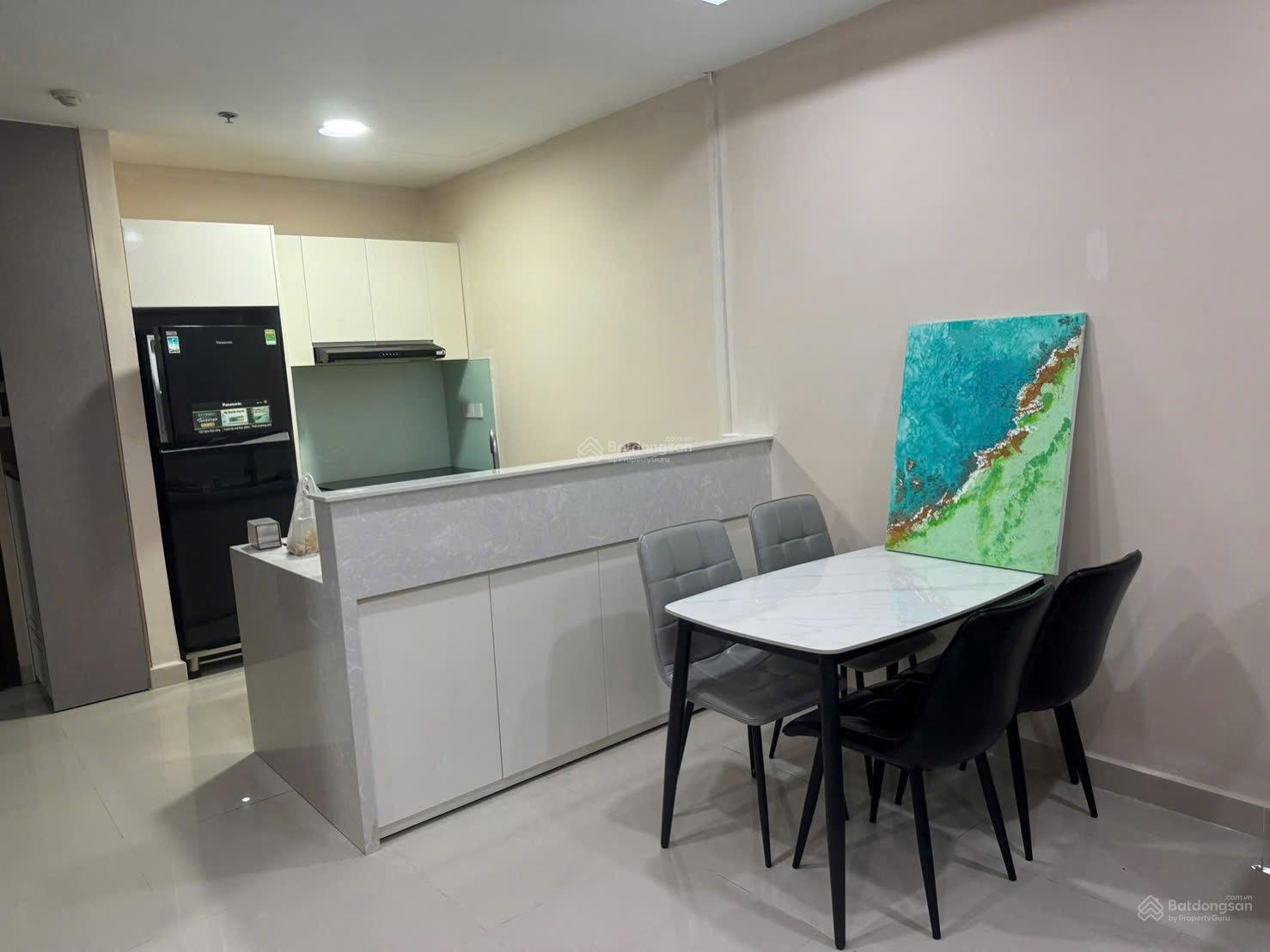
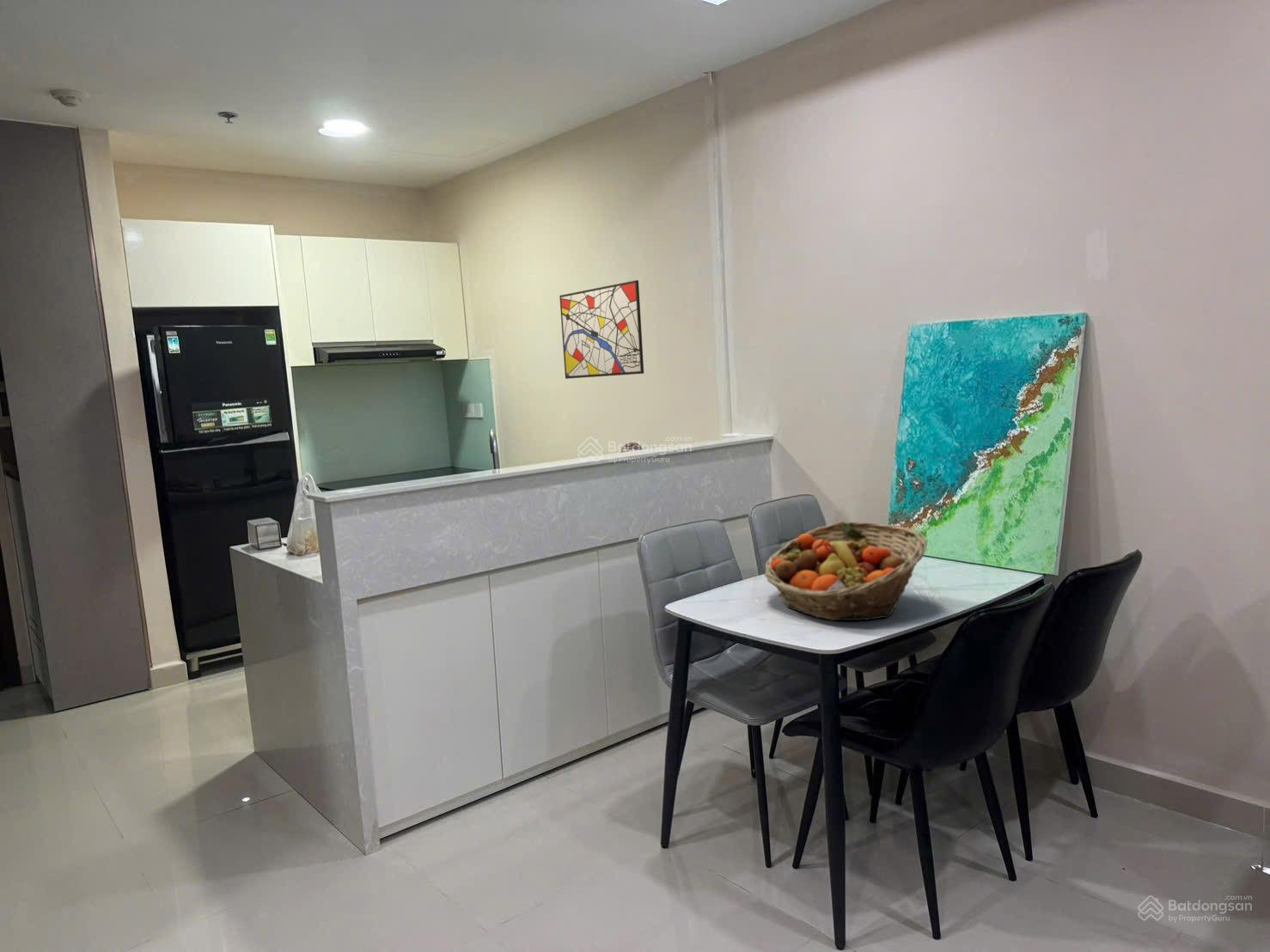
+ wall art [559,279,644,380]
+ fruit basket [764,521,928,622]
